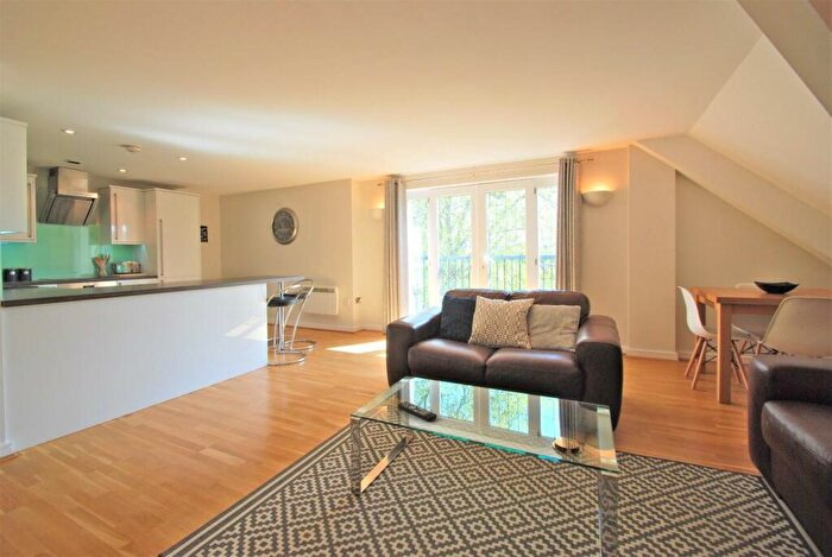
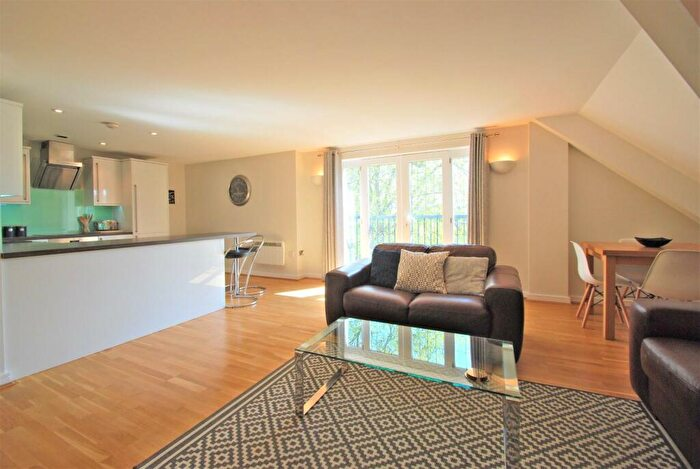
- remote control [397,400,439,423]
